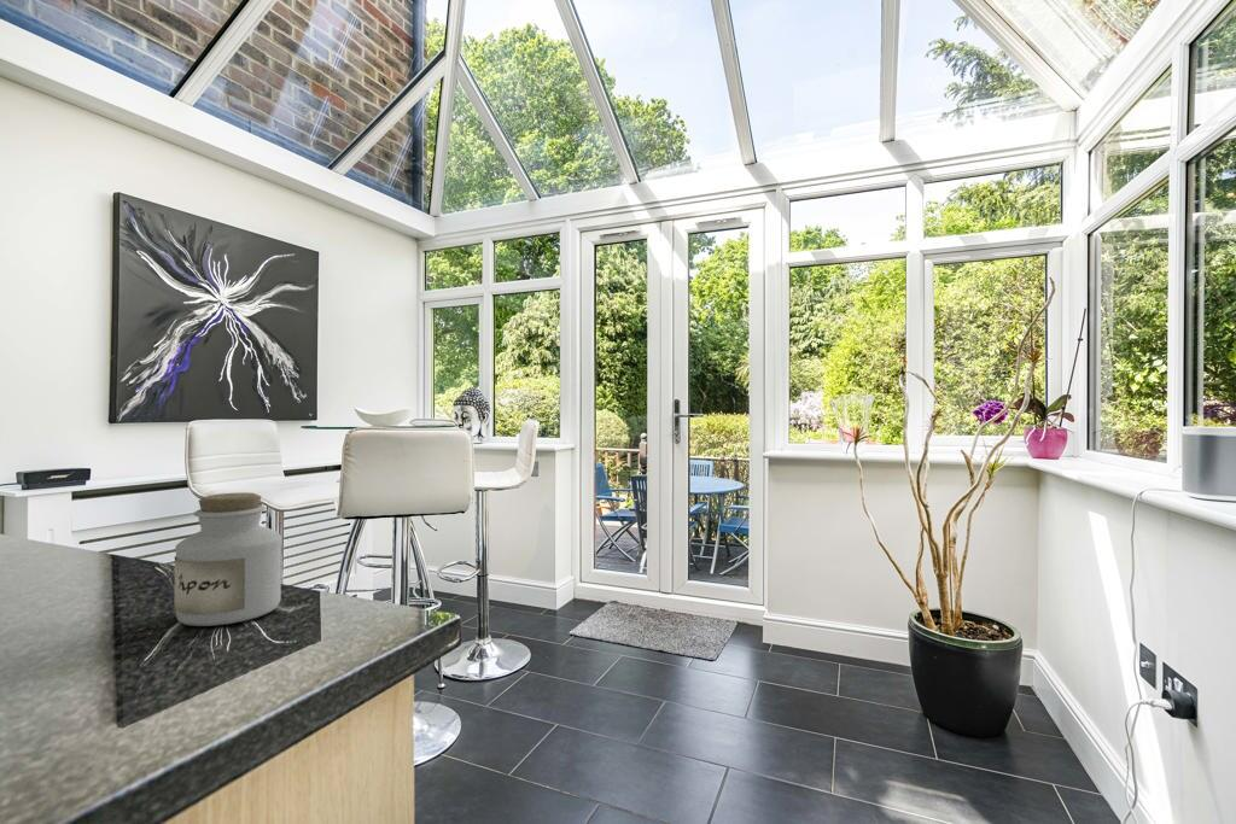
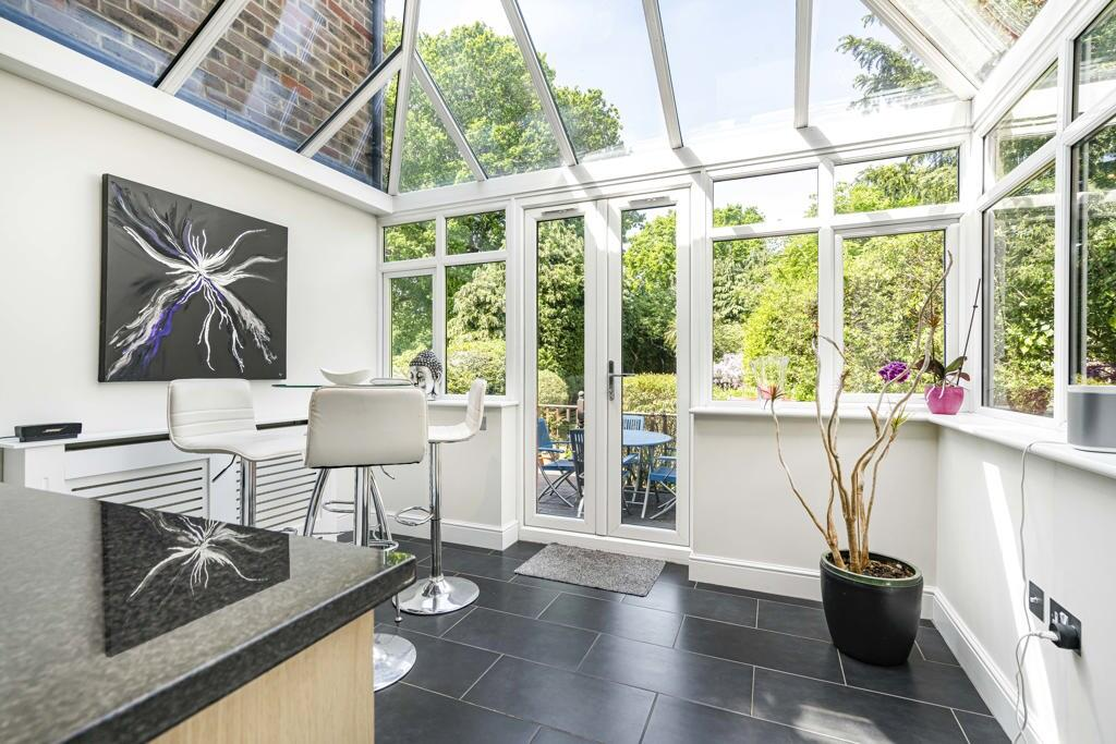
- jar [173,491,282,627]
